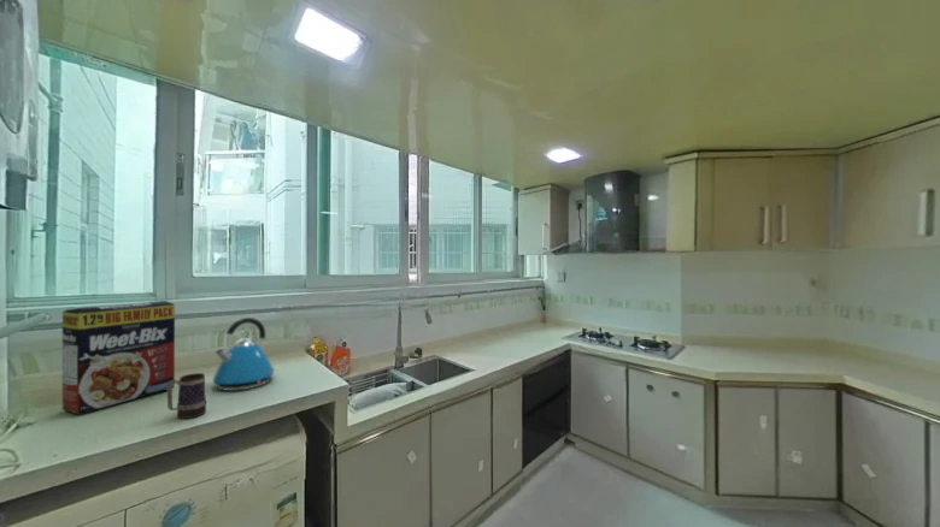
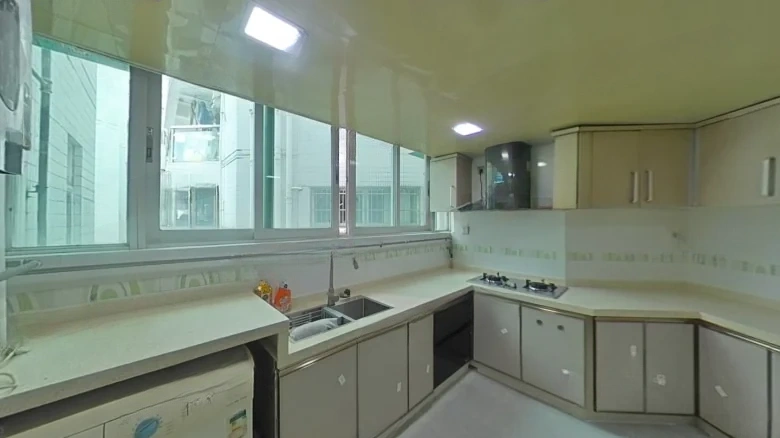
- kettle [212,316,276,392]
- cereal box [61,300,176,415]
- mug [166,372,207,420]
